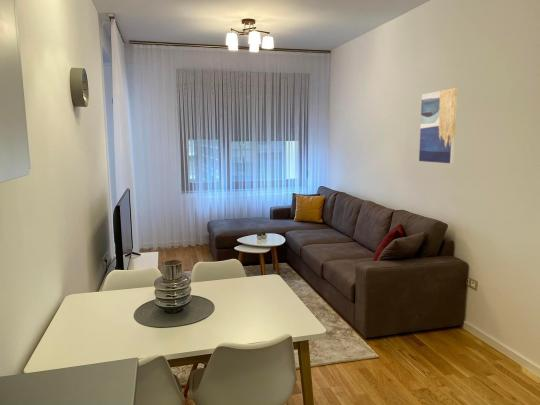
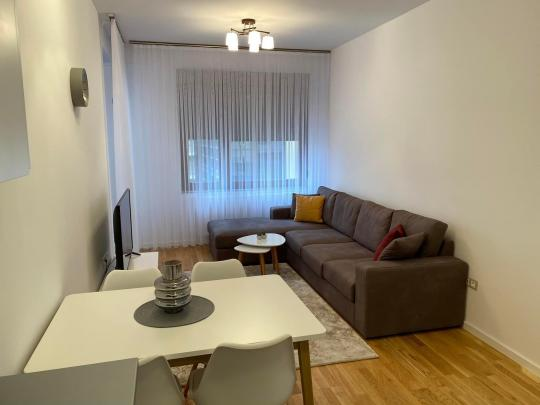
- wall art [418,87,459,164]
